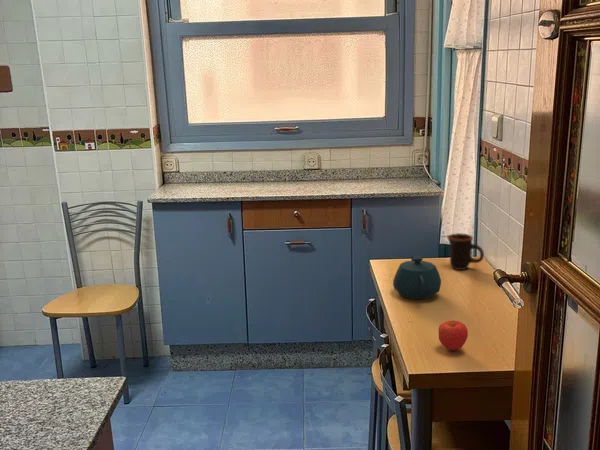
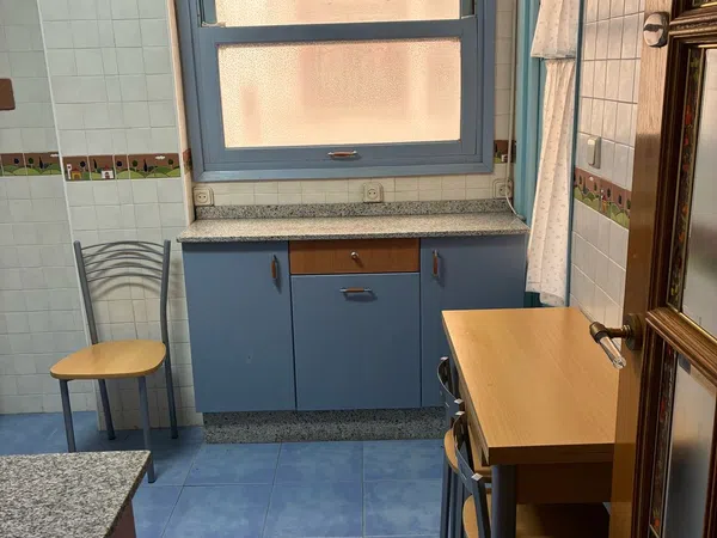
- teapot [392,252,442,300]
- apple [438,319,469,351]
- mug [446,232,485,271]
